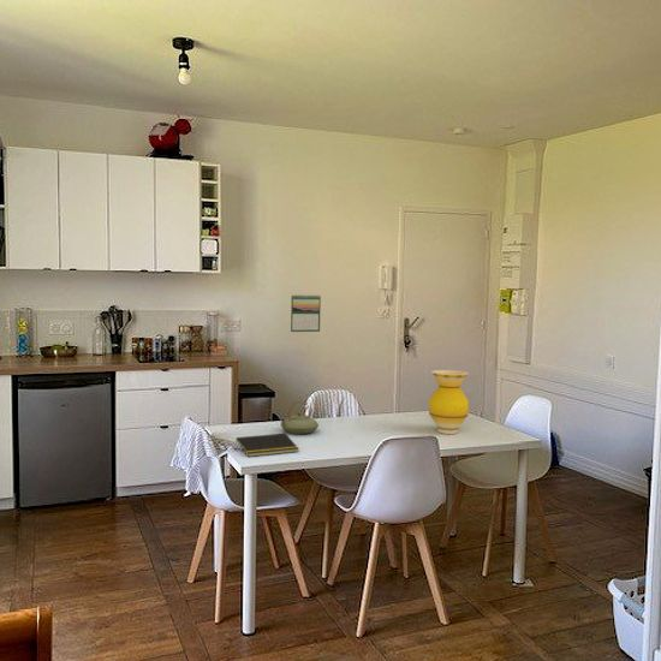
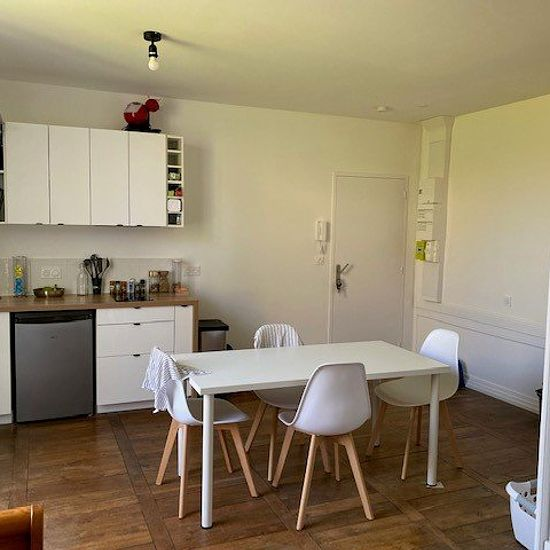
- teapot [279,400,320,435]
- calendar [290,293,322,333]
- vase [428,369,470,435]
- notepad [233,433,300,458]
